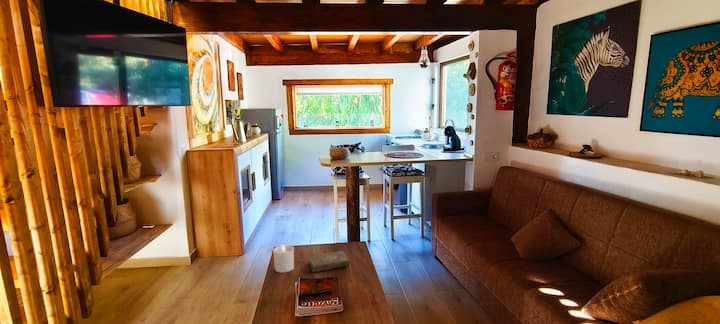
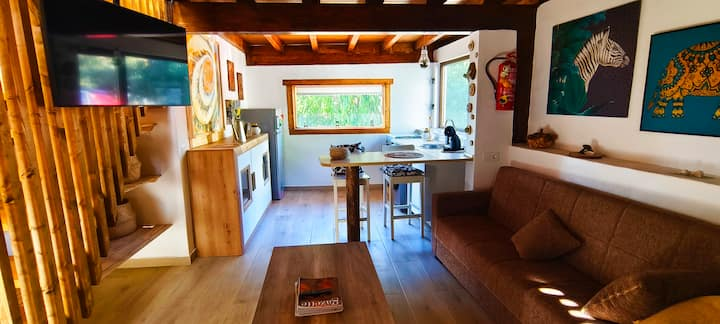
- candle [272,244,295,274]
- book [307,250,350,274]
